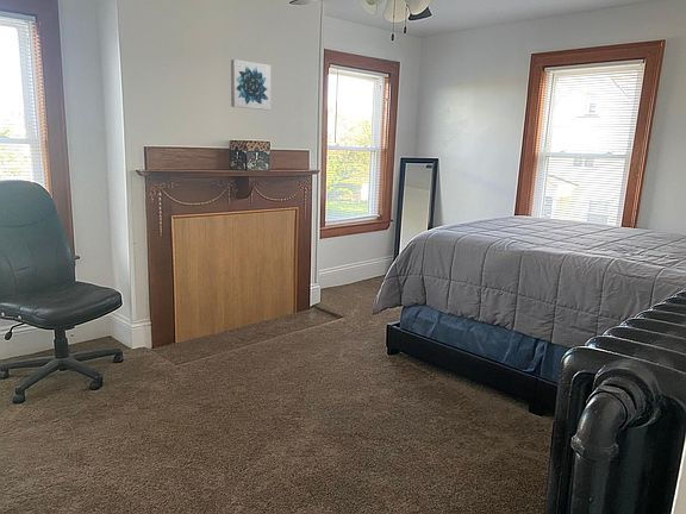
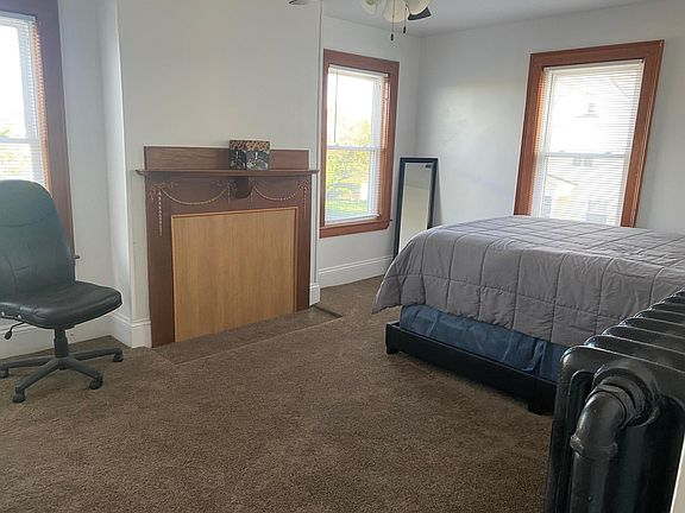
- wall art [230,58,272,111]
